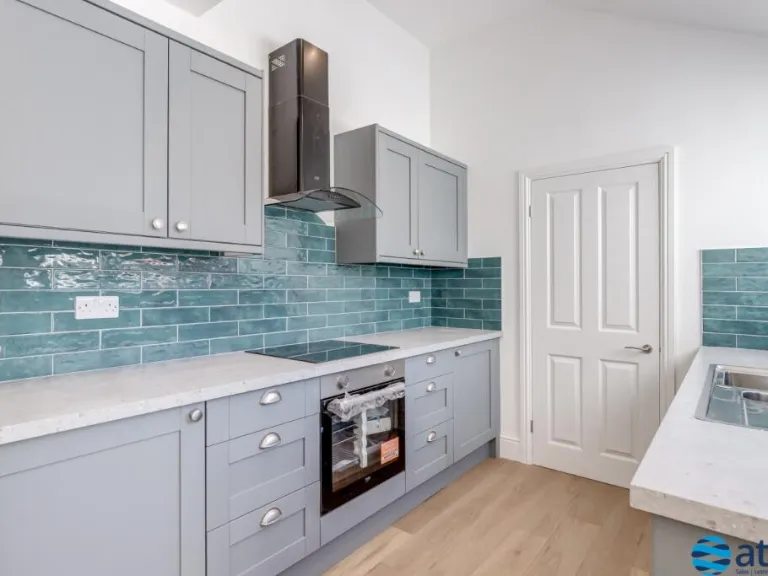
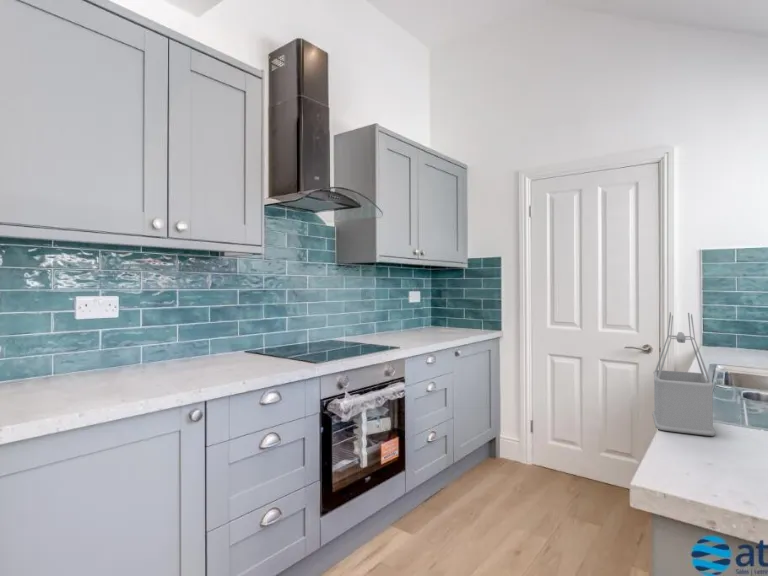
+ utensil holder [651,311,716,437]
